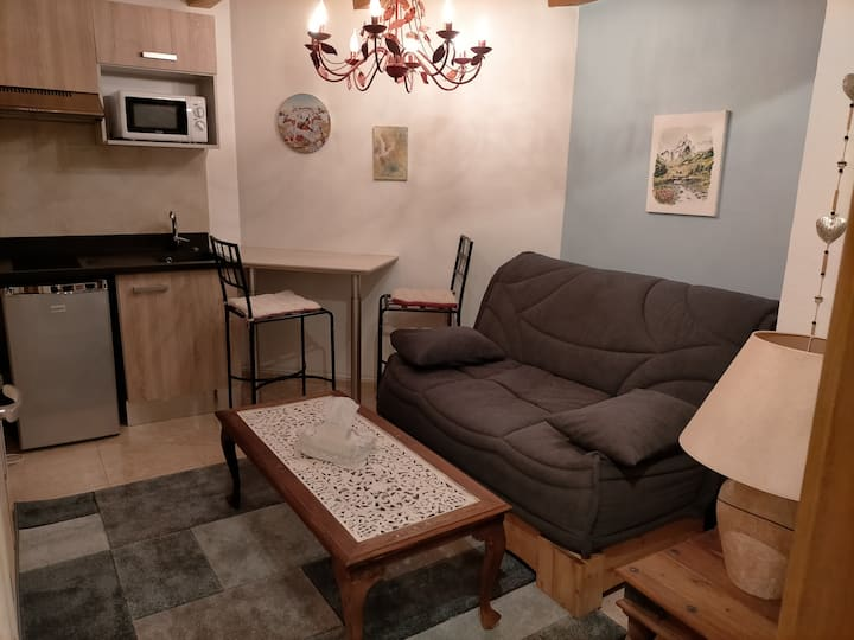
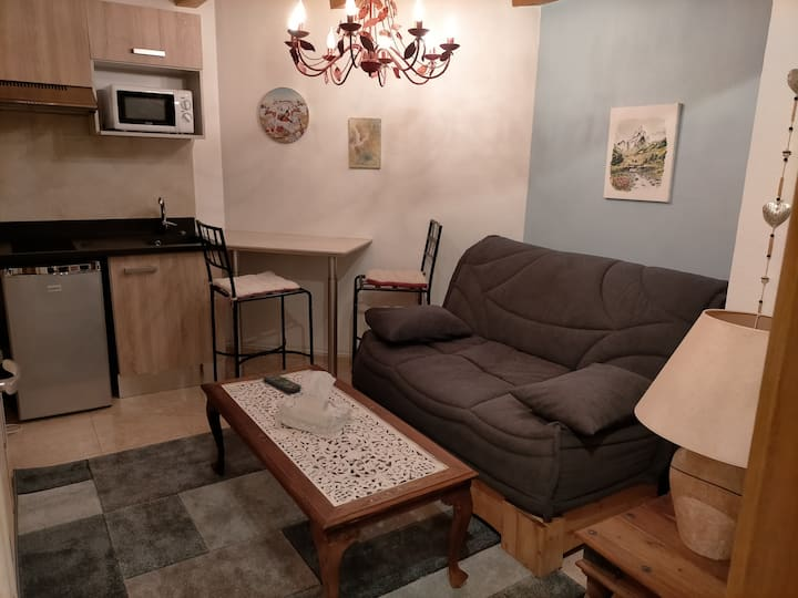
+ remote control [263,373,303,393]
